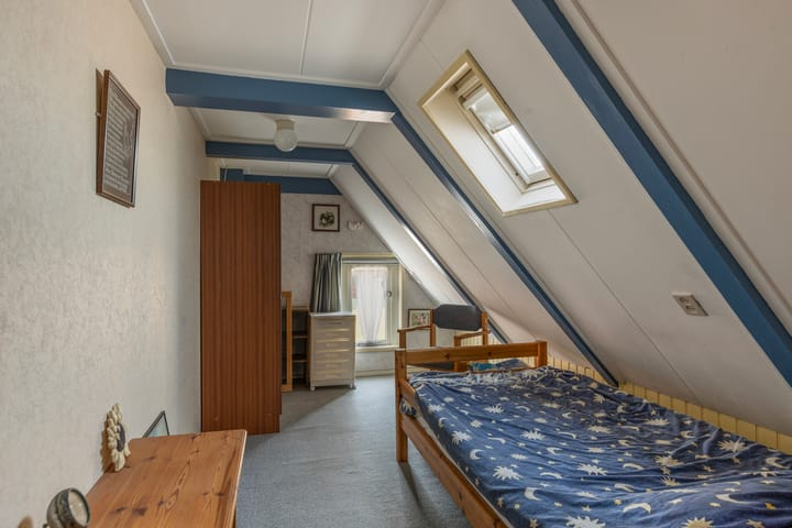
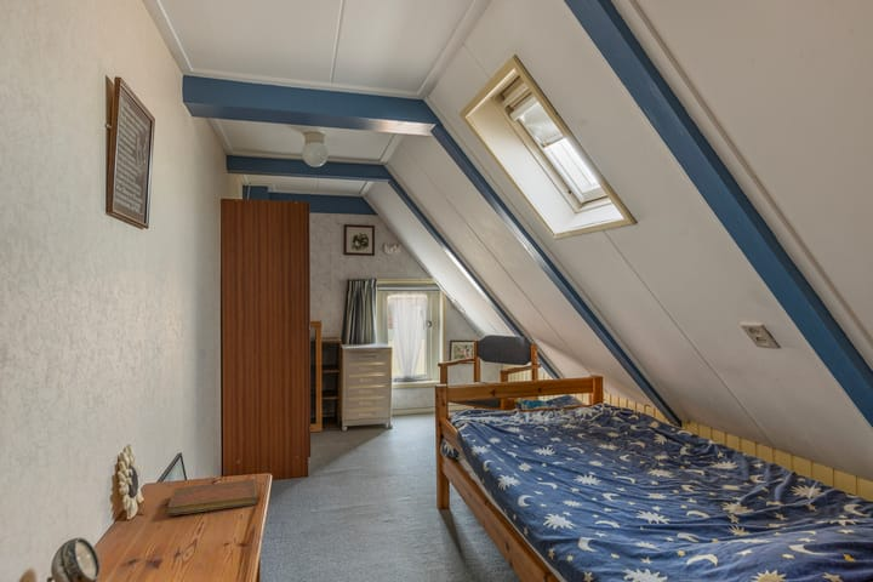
+ notebook [167,478,258,517]
